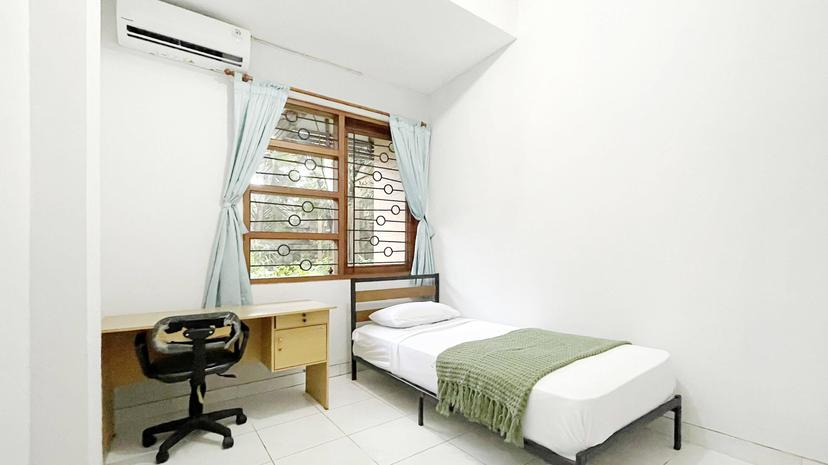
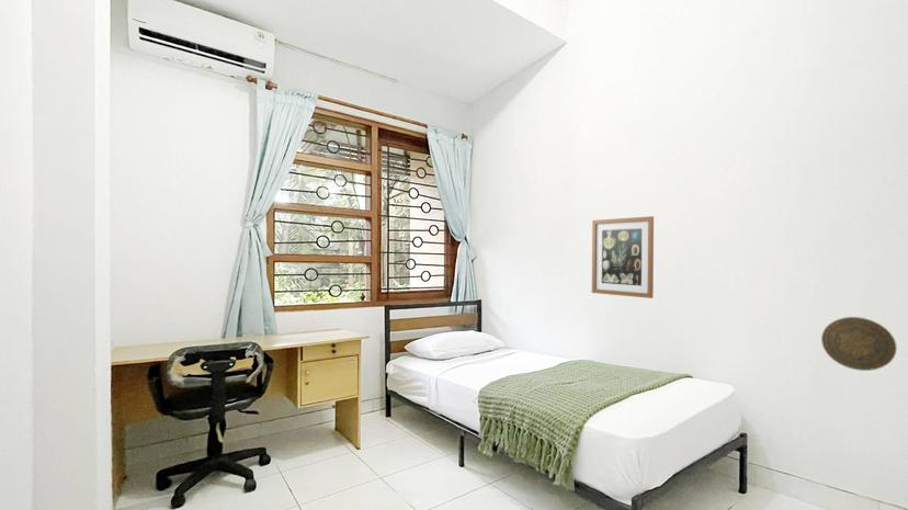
+ wall art [591,215,655,299]
+ decorative plate [820,316,898,372]
